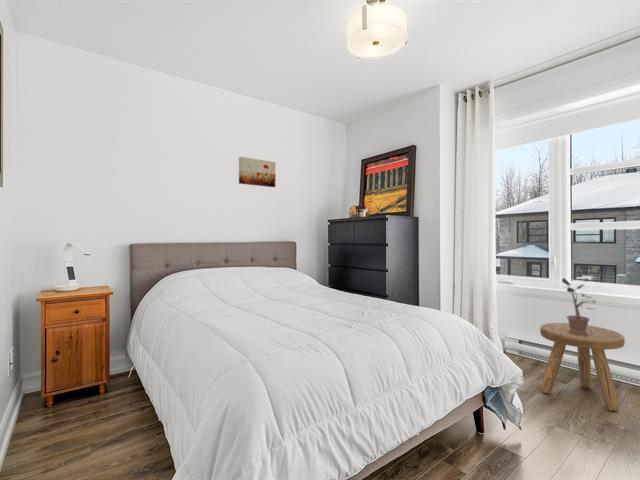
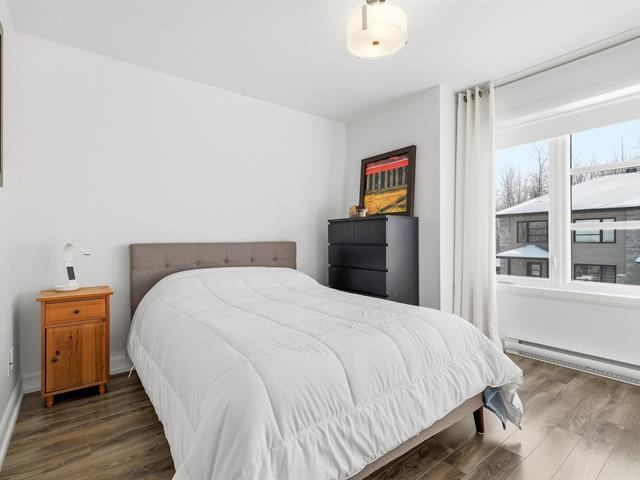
- potted plant [561,277,598,333]
- wall art [238,156,276,188]
- stool [539,322,626,412]
